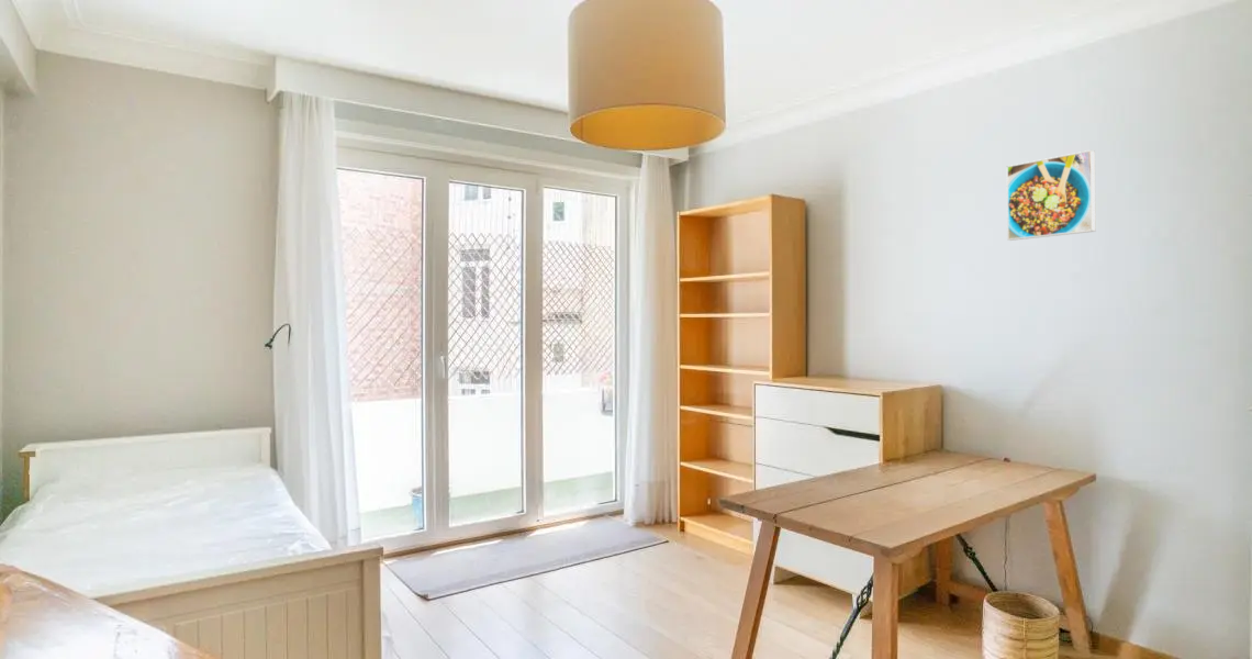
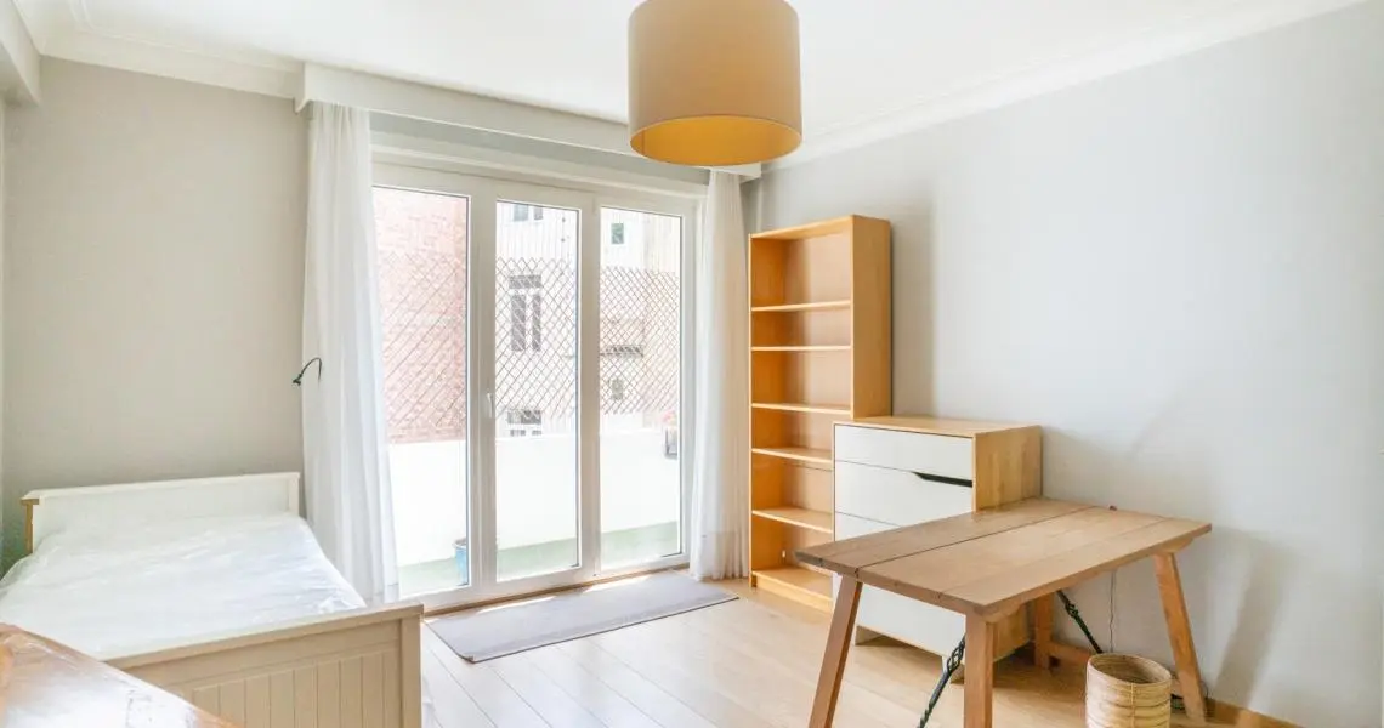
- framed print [1006,149,1097,242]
